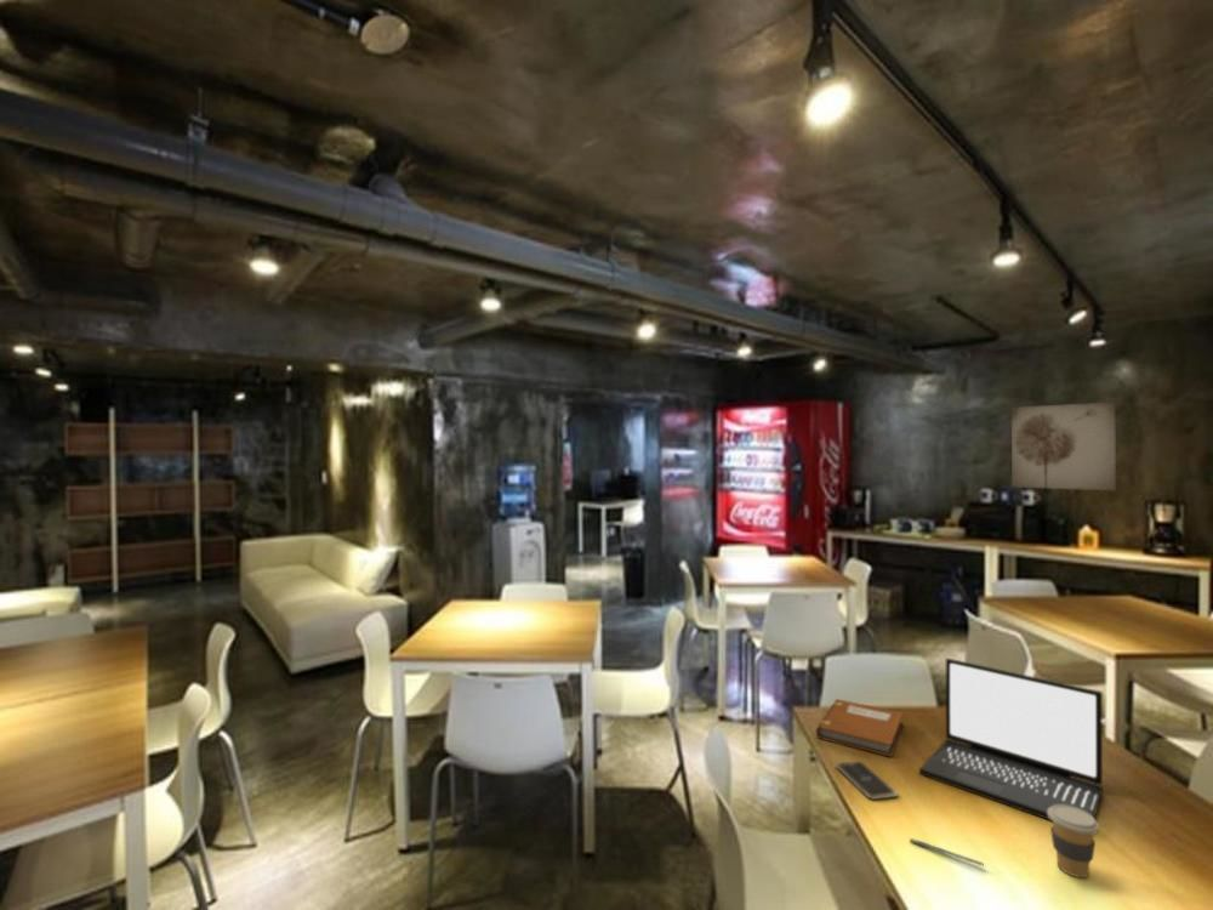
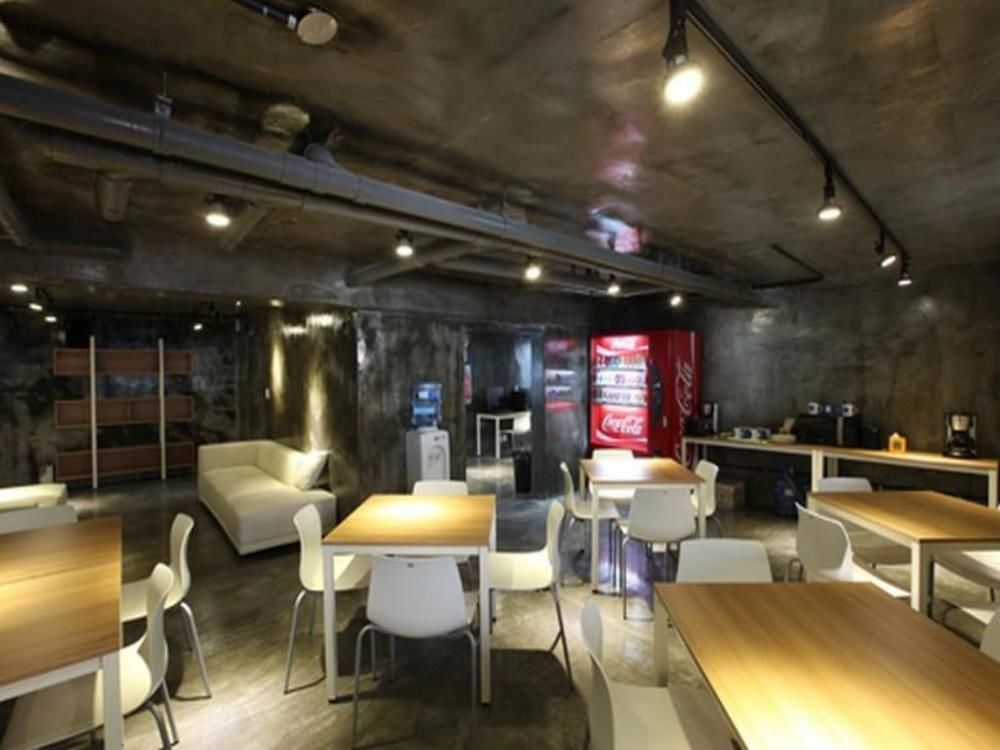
- smartphone [835,760,899,801]
- laptop [918,656,1104,823]
- coffee cup [1048,804,1100,878]
- pen [909,837,986,869]
- wall art [1010,400,1117,491]
- notebook [815,698,904,758]
